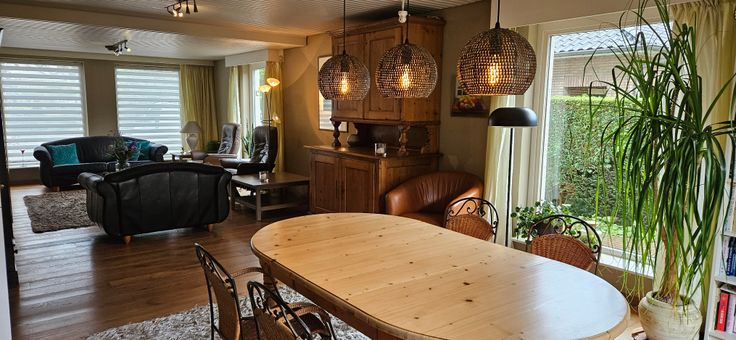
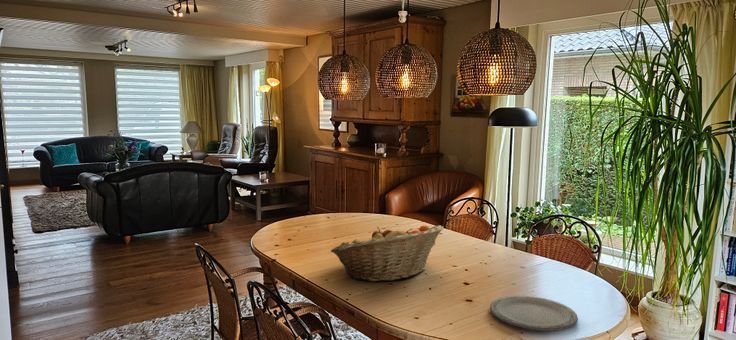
+ plate [489,294,579,332]
+ fruit basket [330,224,444,283]
